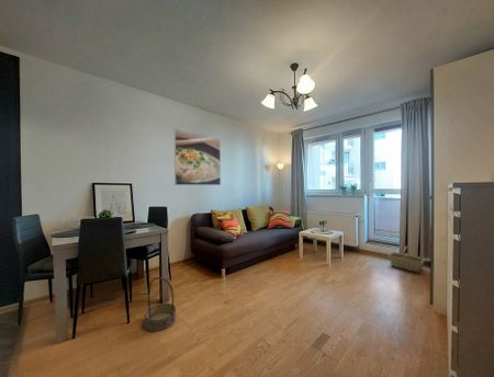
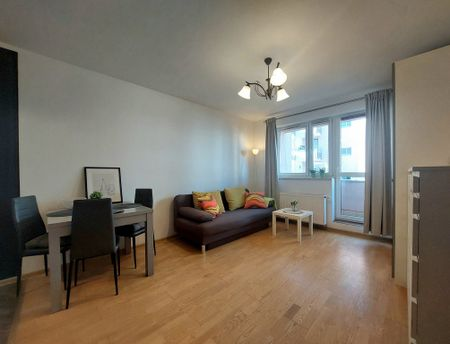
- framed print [173,127,222,186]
- basket [144,276,177,332]
- basket [388,245,426,274]
